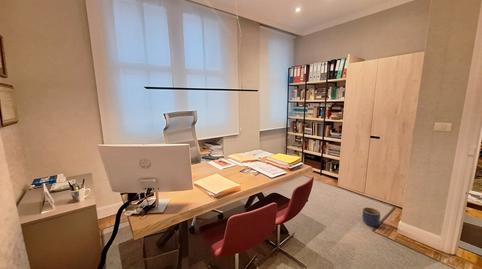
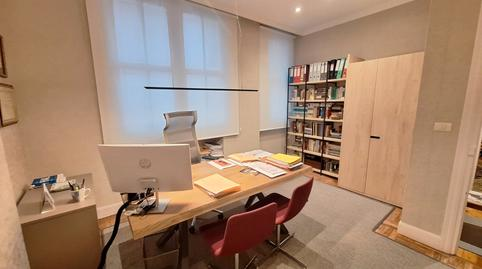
- planter [361,206,381,227]
